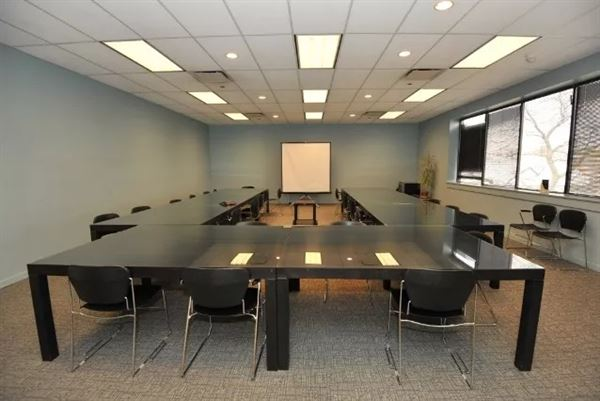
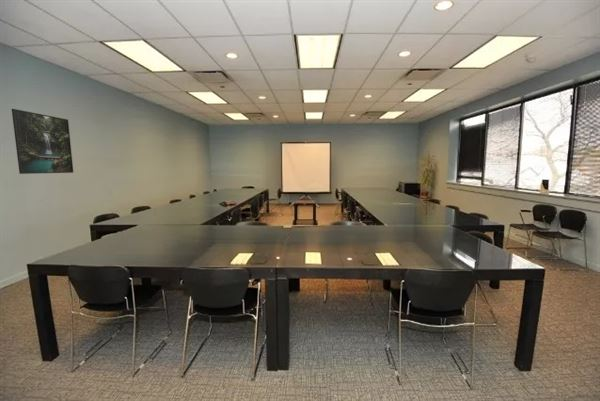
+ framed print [11,108,74,175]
